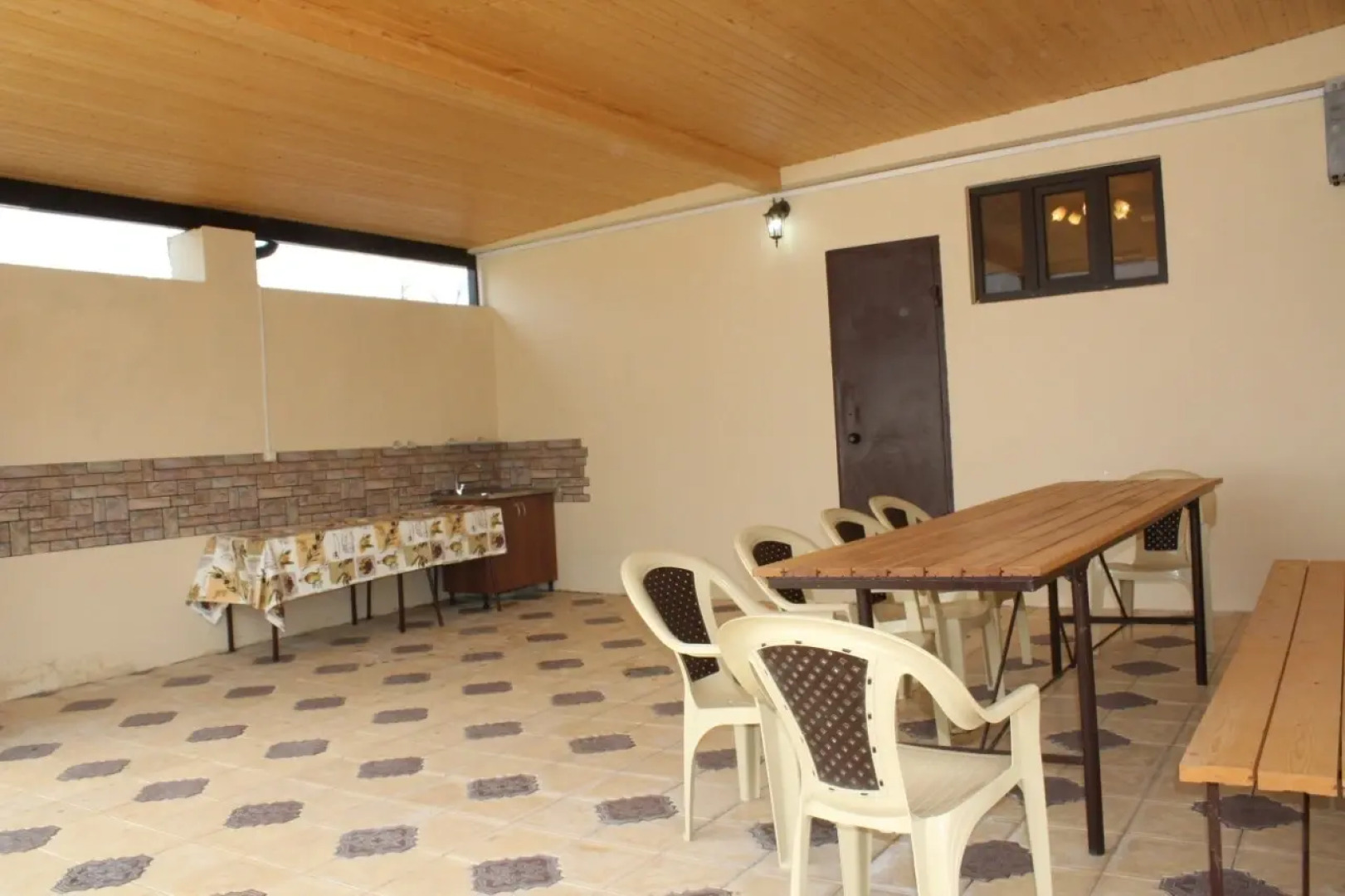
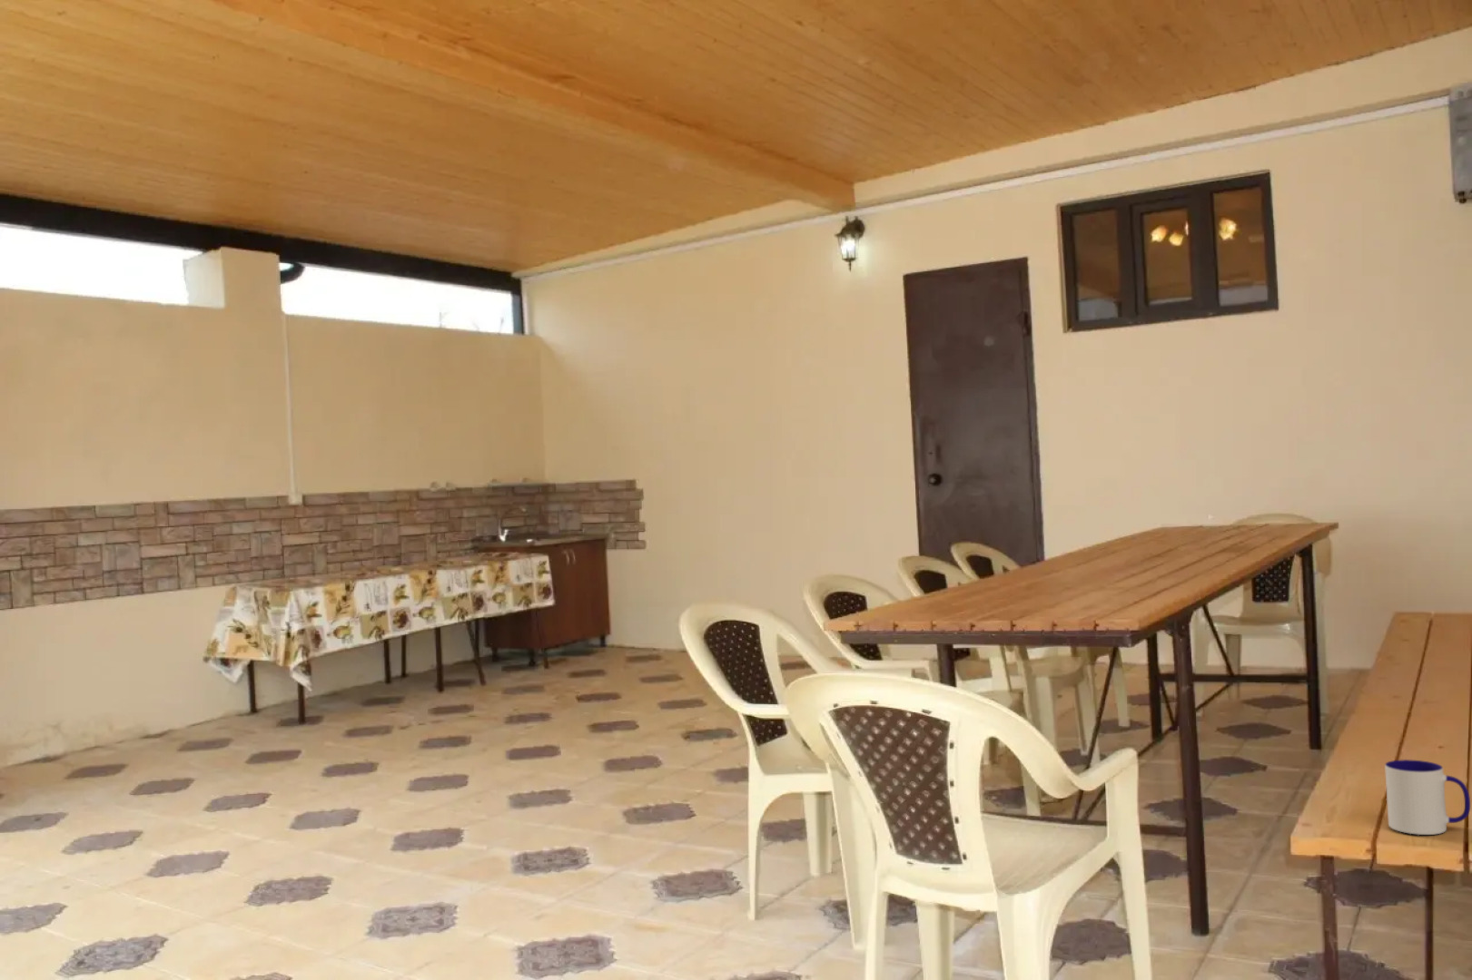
+ mug [1384,759,1471,836]
